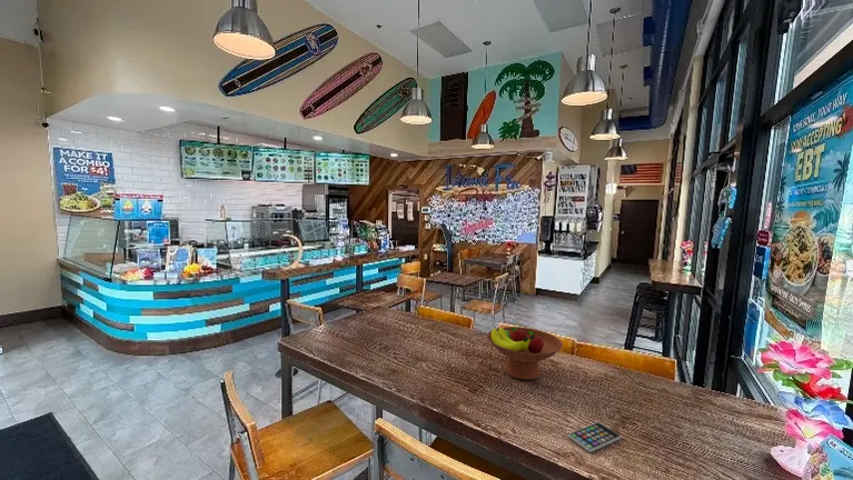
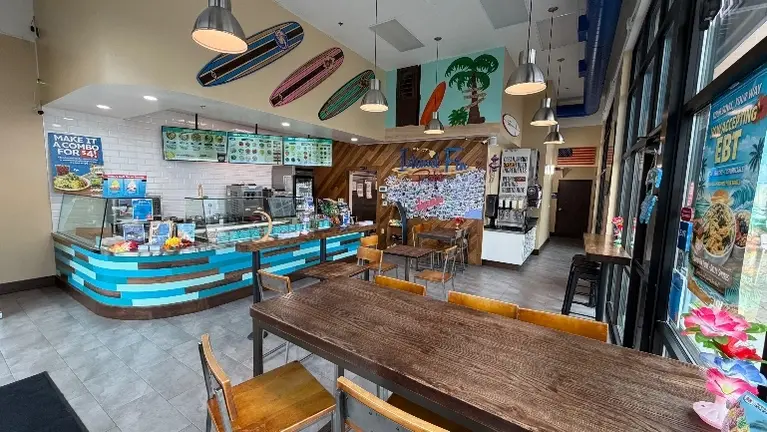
- smartphone [567,421,622,453]
- fruit bowl [486,326,564,381]
